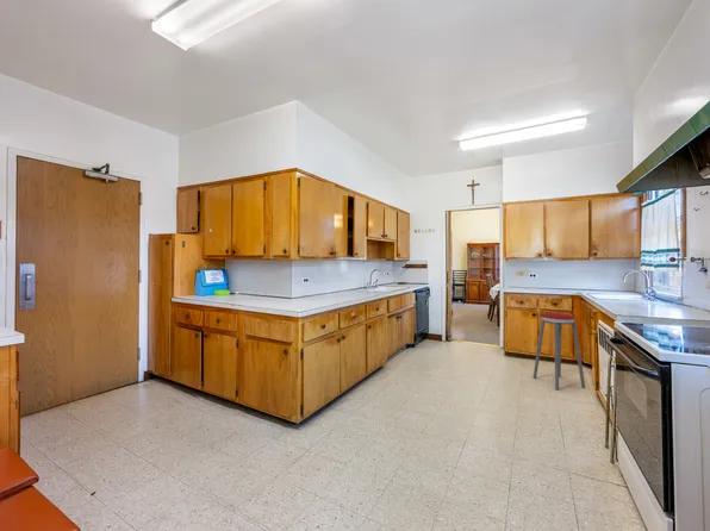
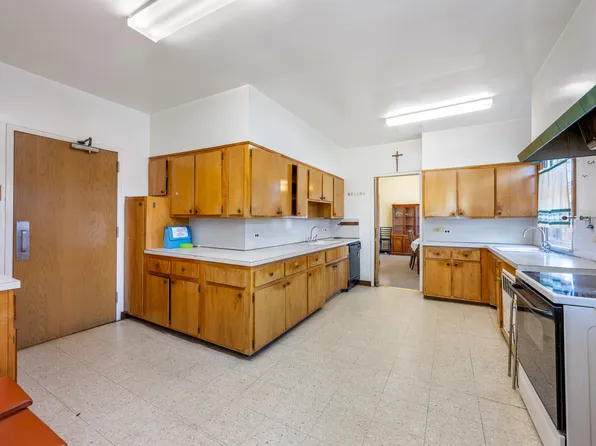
- music stool [532,312,586,391]
